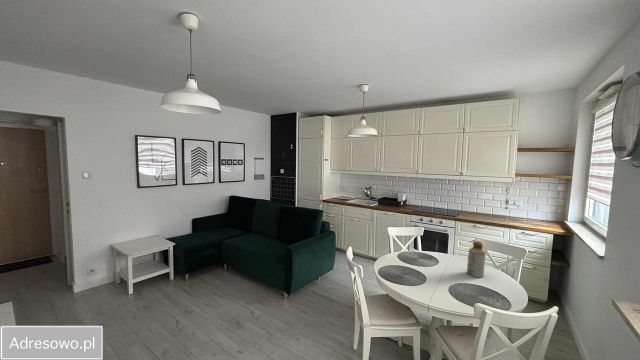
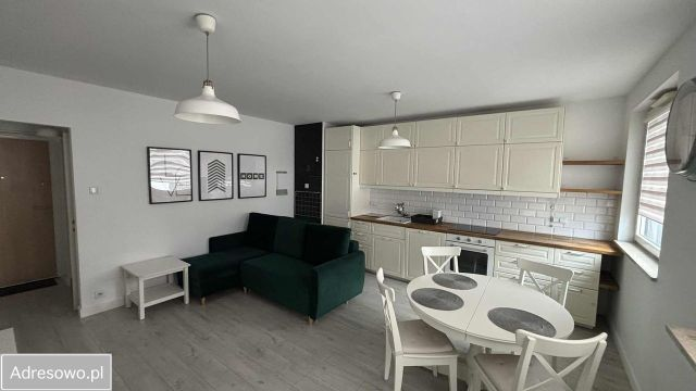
- bottle [466,240,487,278]
